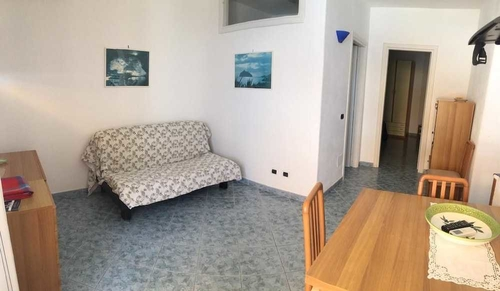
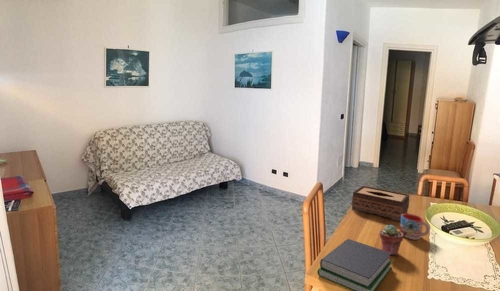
+ tissue box [351,185,410,222]
+ potted succulent [379,224,404,256]
+ book [317,238,393,291]
+ mug [399,213,431,241]
